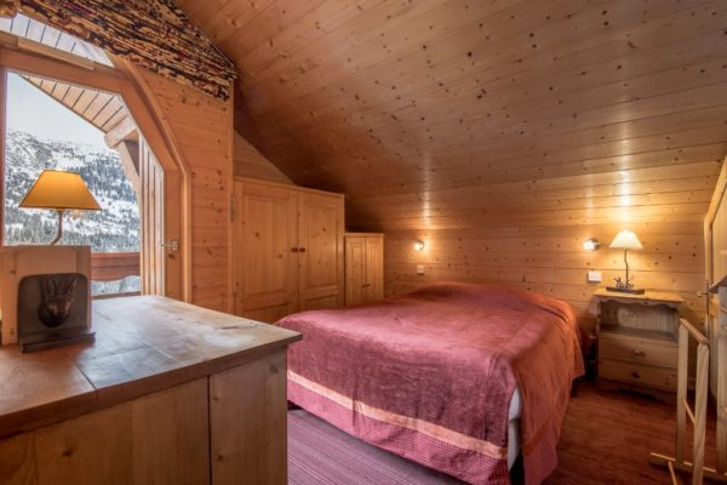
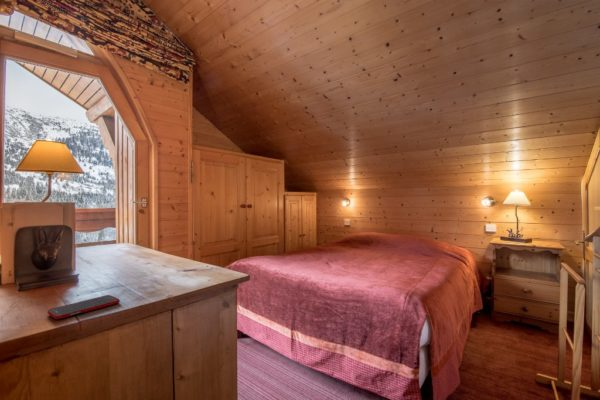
+ cell phone [47,294,121,320]
